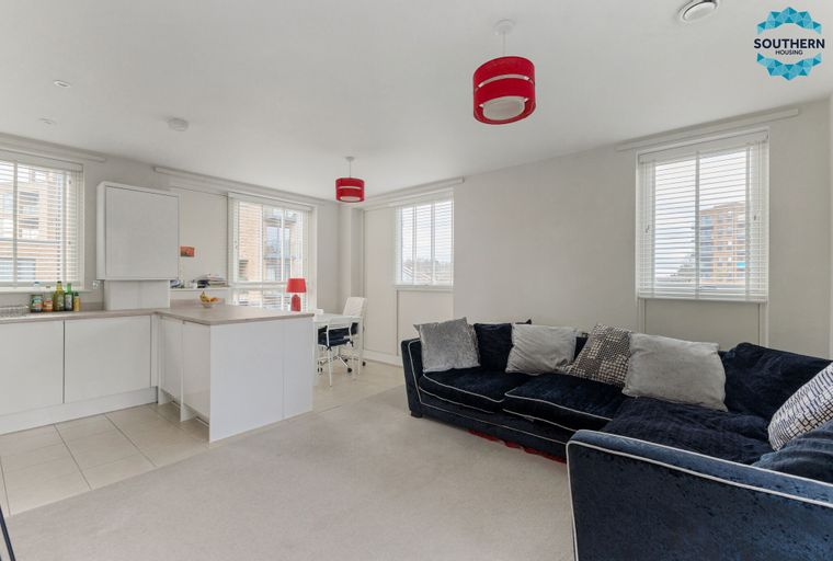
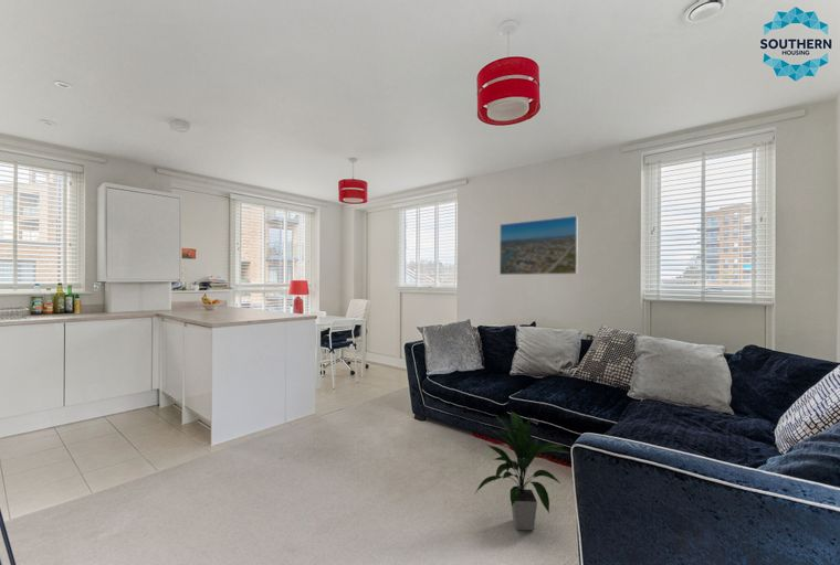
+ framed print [498,215,579,276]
+ indoor plant [474,411,570,532]
